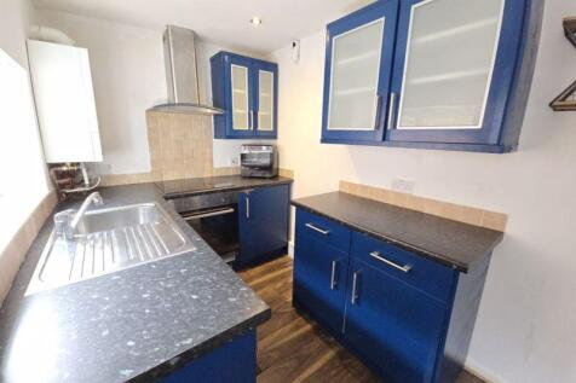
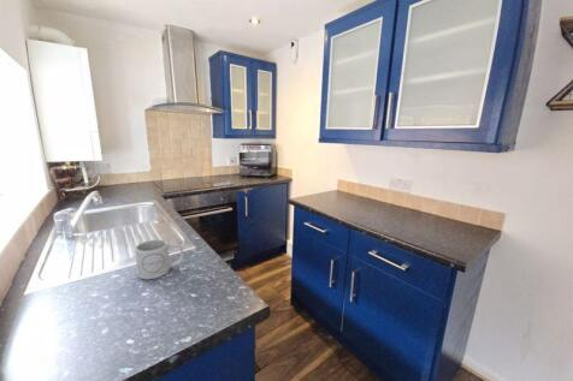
+ mug [134,238,185,280]
